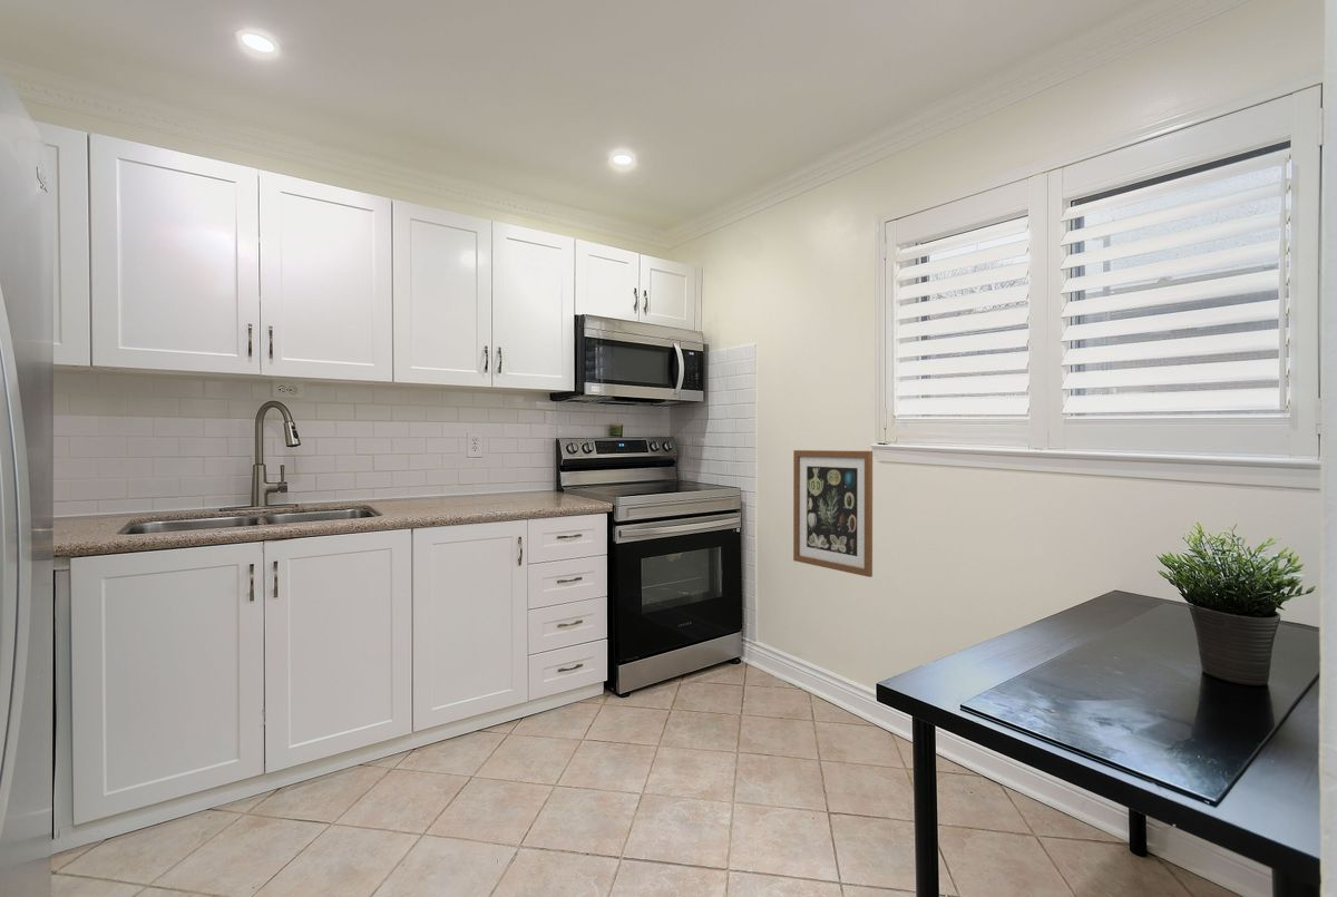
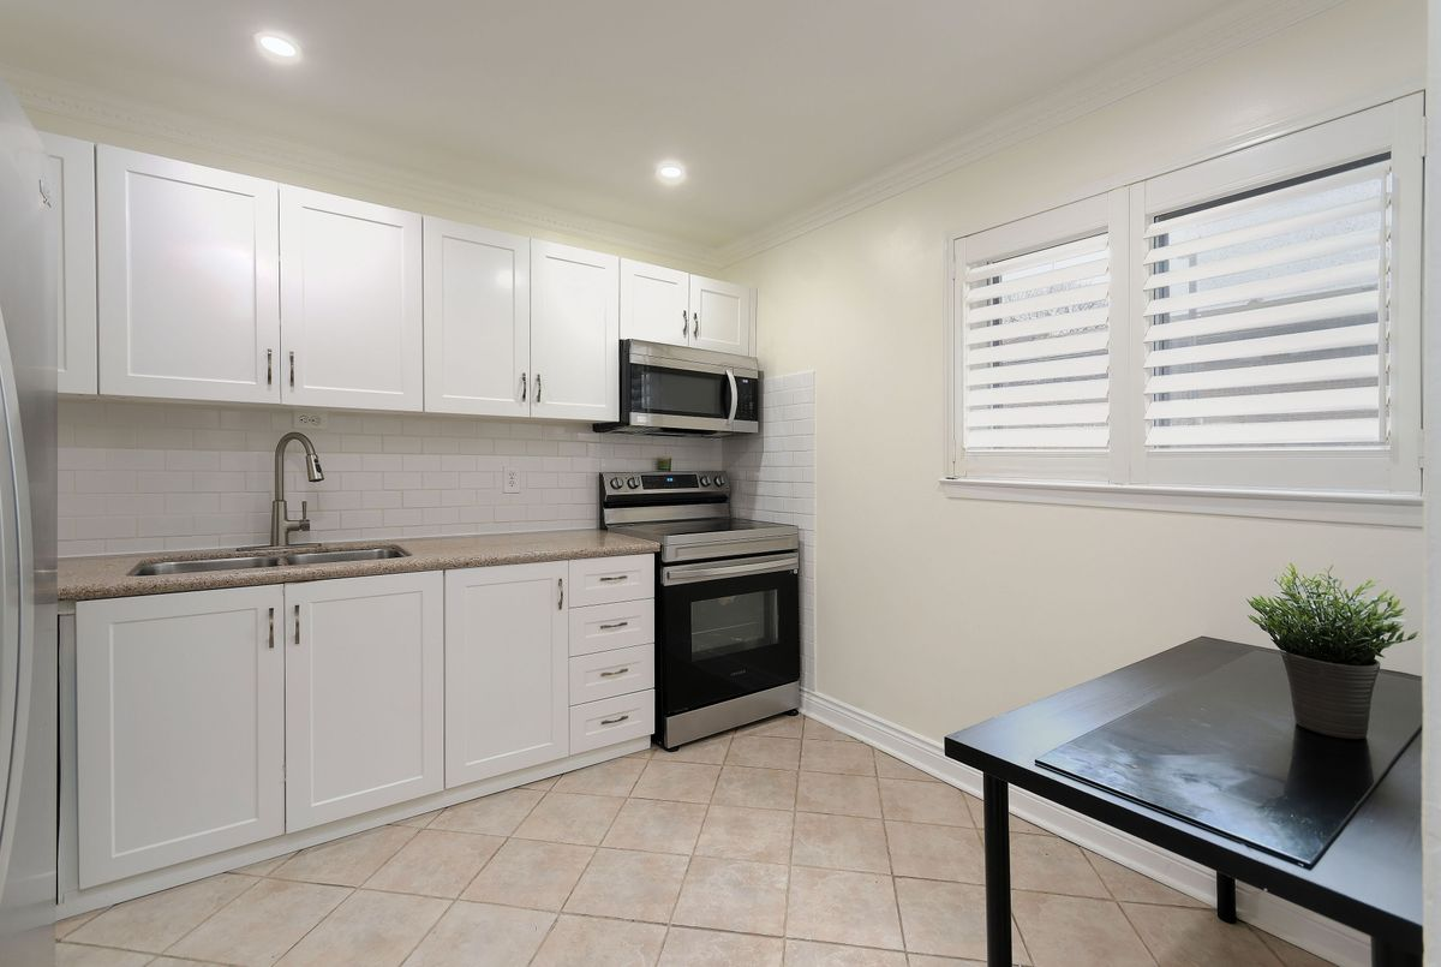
- wall art [792,449,874,578]
